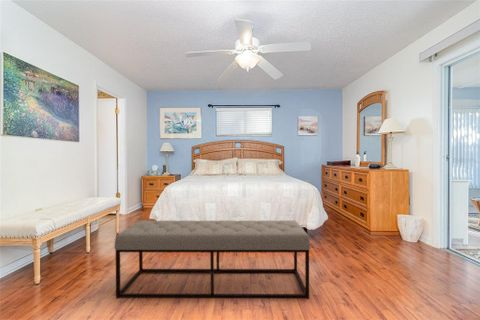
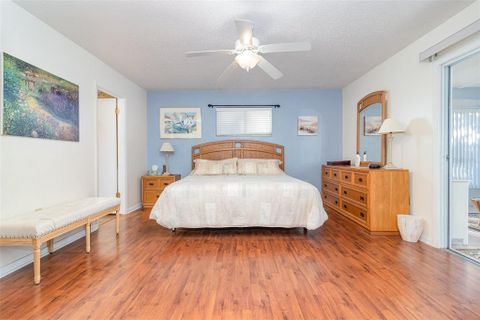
- bench [114,219,311,300]
